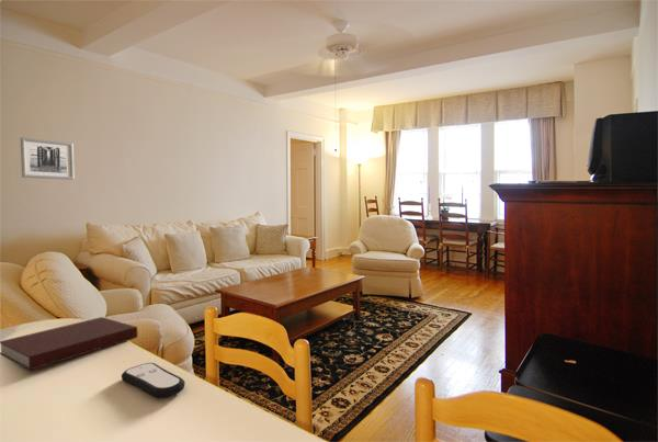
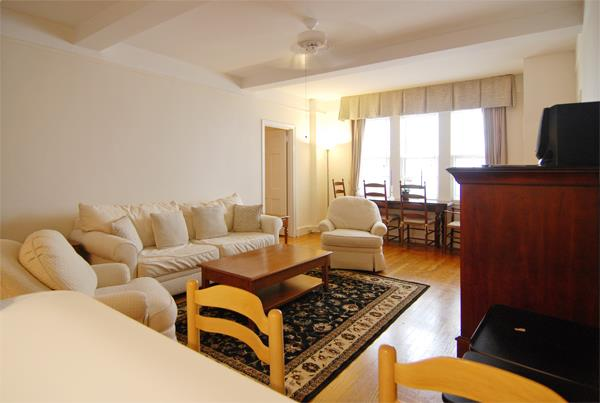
- notebook [0,316,138,372]
- remote control [121,362,186,399]
- wall art [20,136,76,181]
